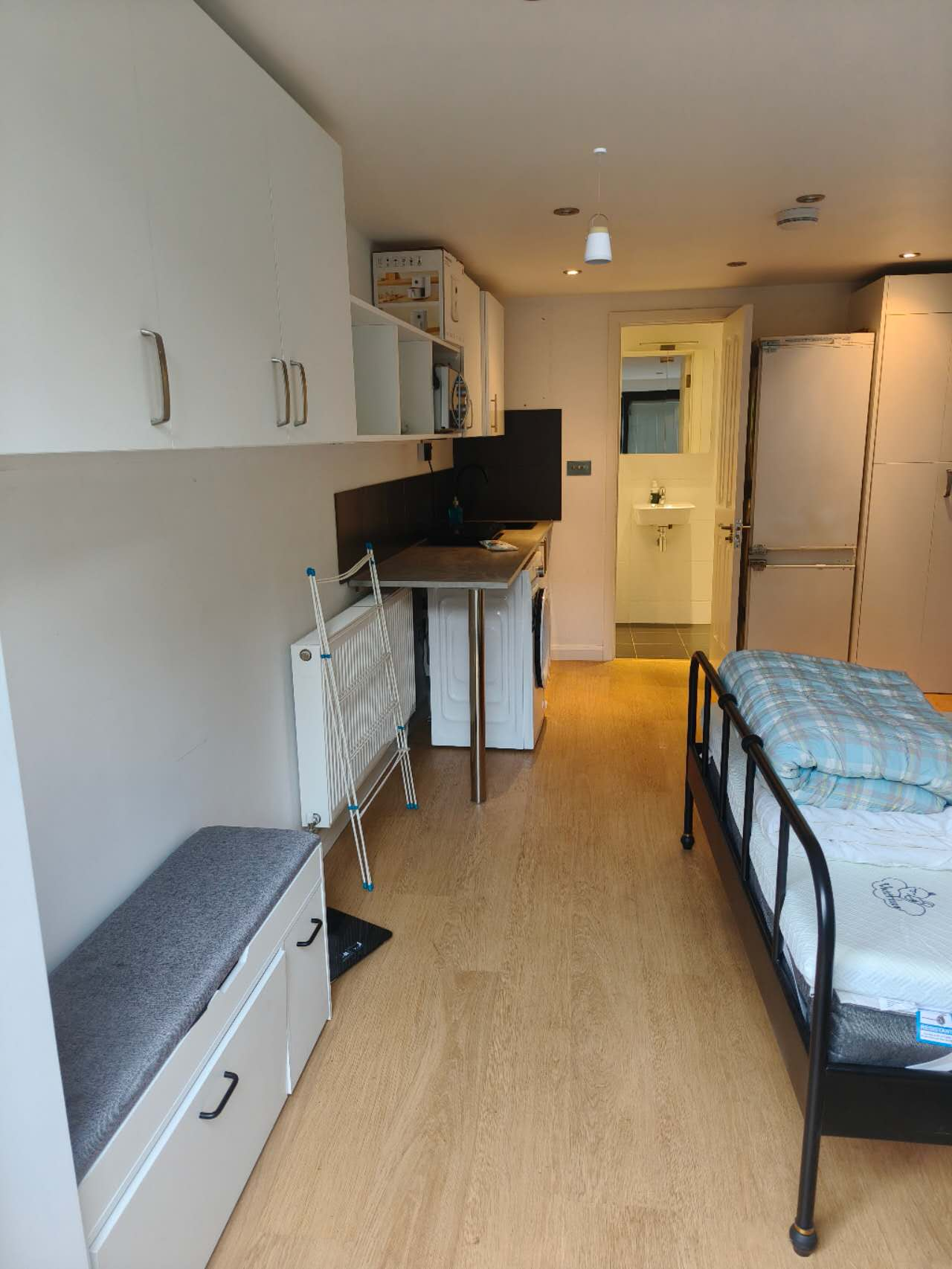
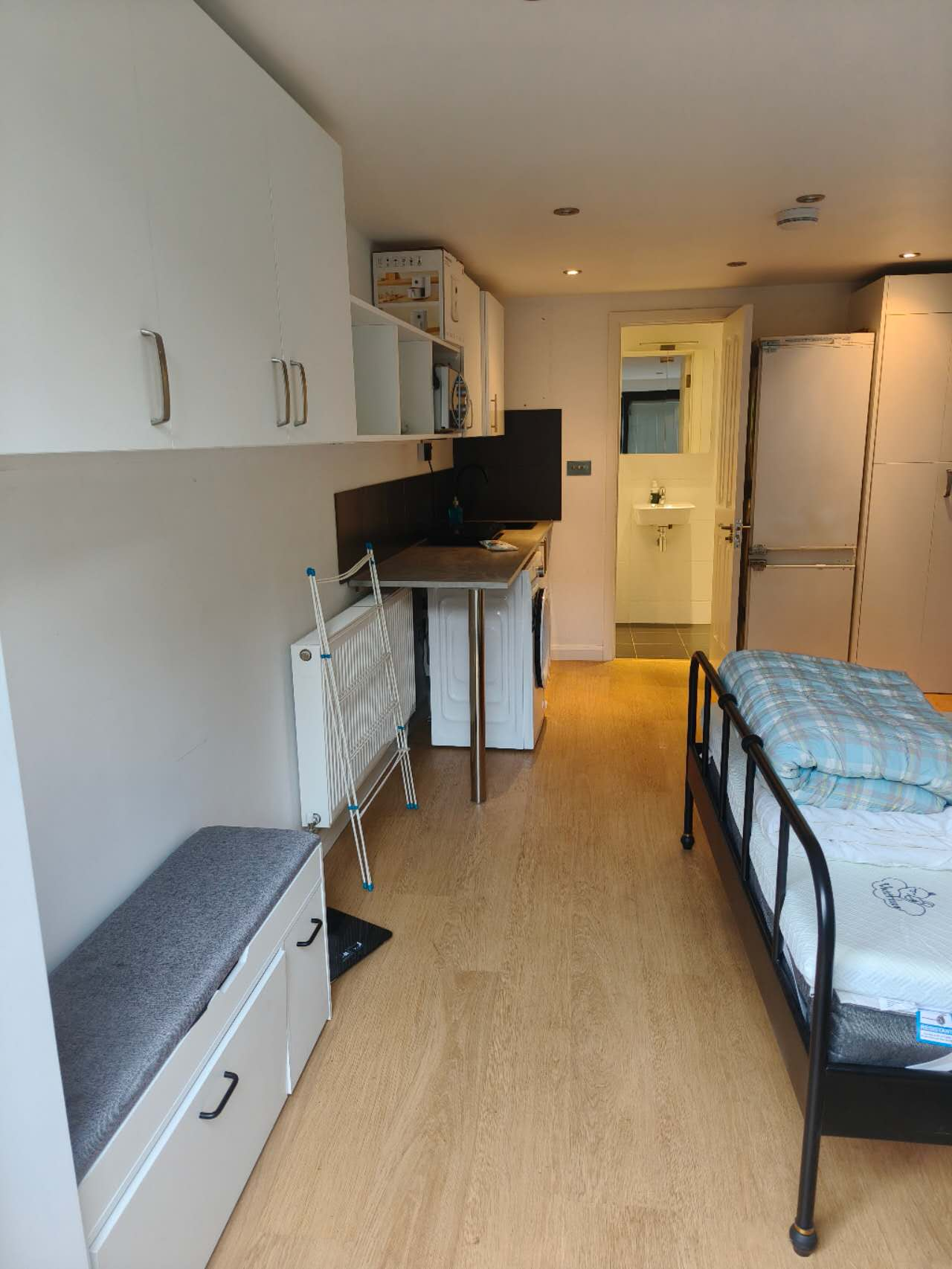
- pendant light [583,147,613,266]
